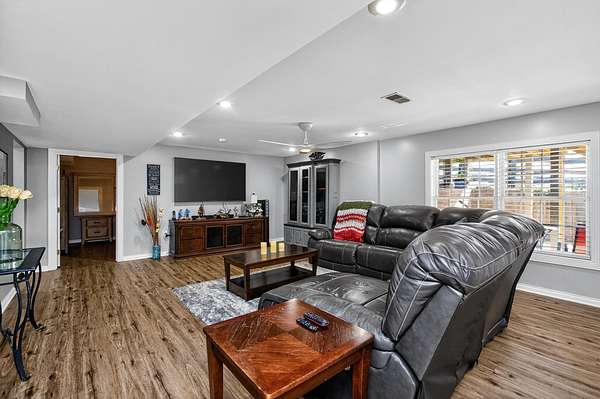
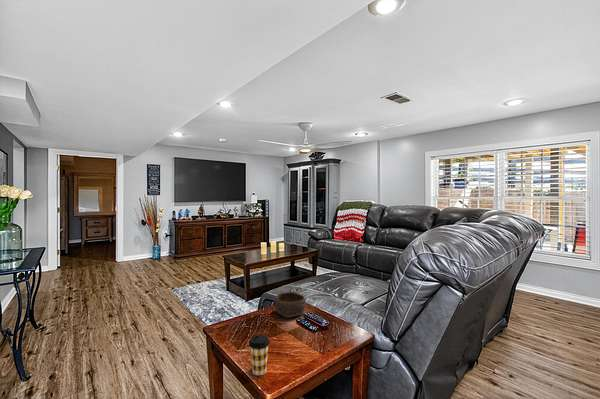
+ coffee cup [248,334,271,376]
+ bowl [274,291,307,319]
